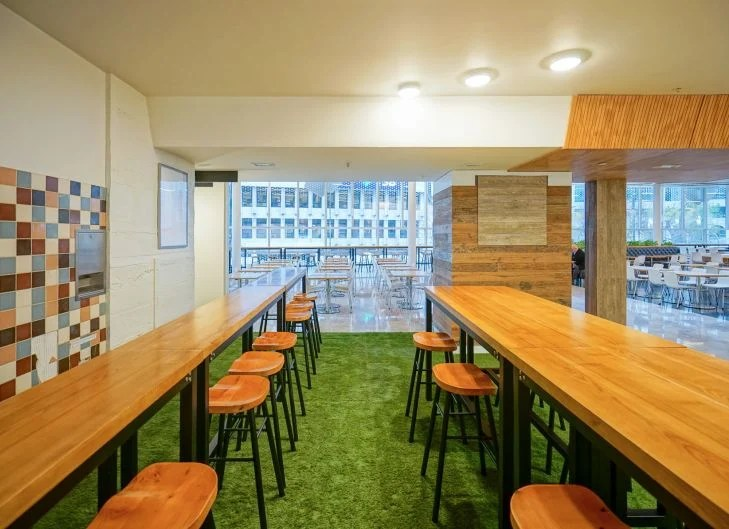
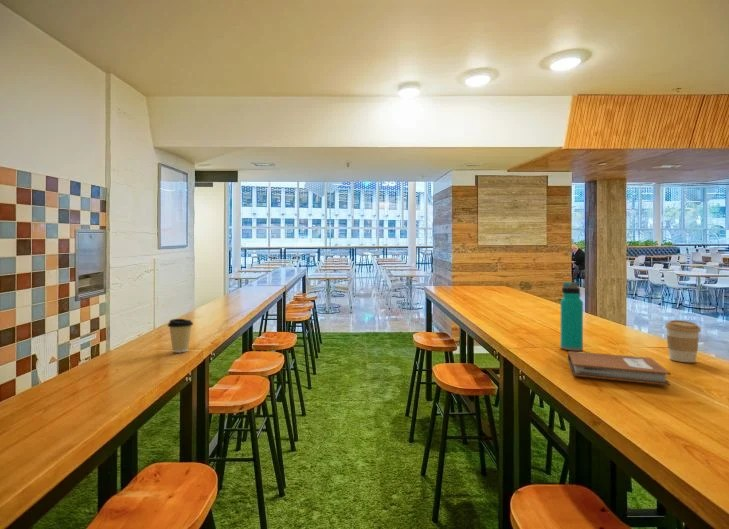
+ notebook [567,350,671,386]
+ water bottle [559,281,584,352]
+ coffee cup [167,318,194,354]
+ coffee cup [664,319,702,363]
